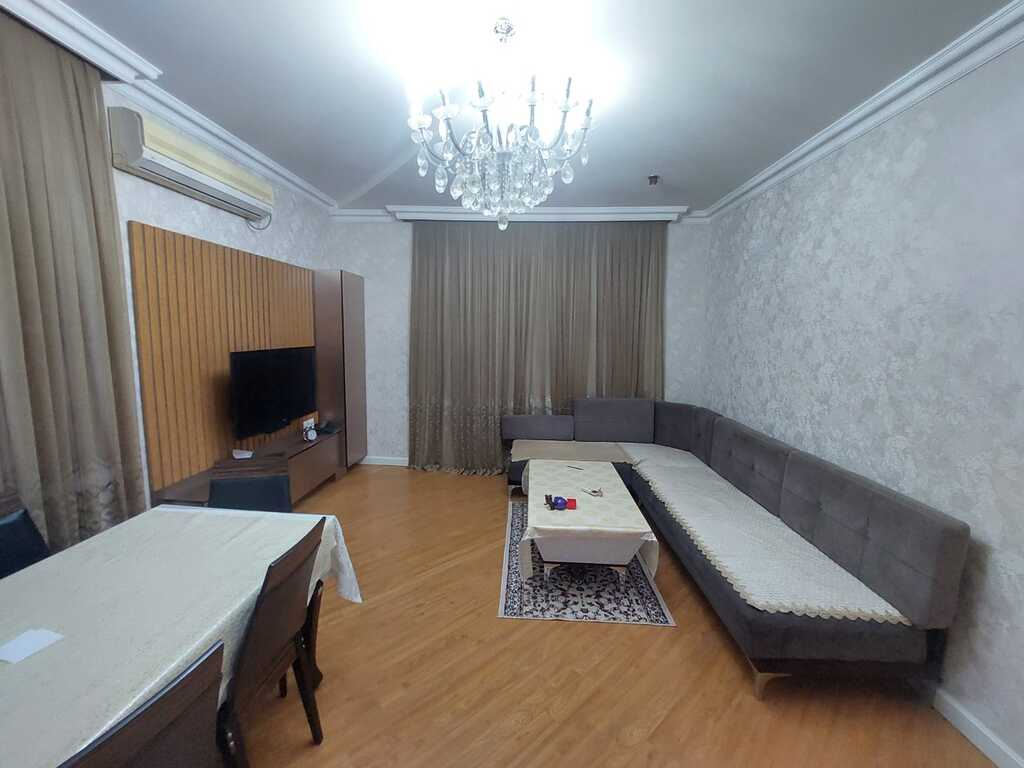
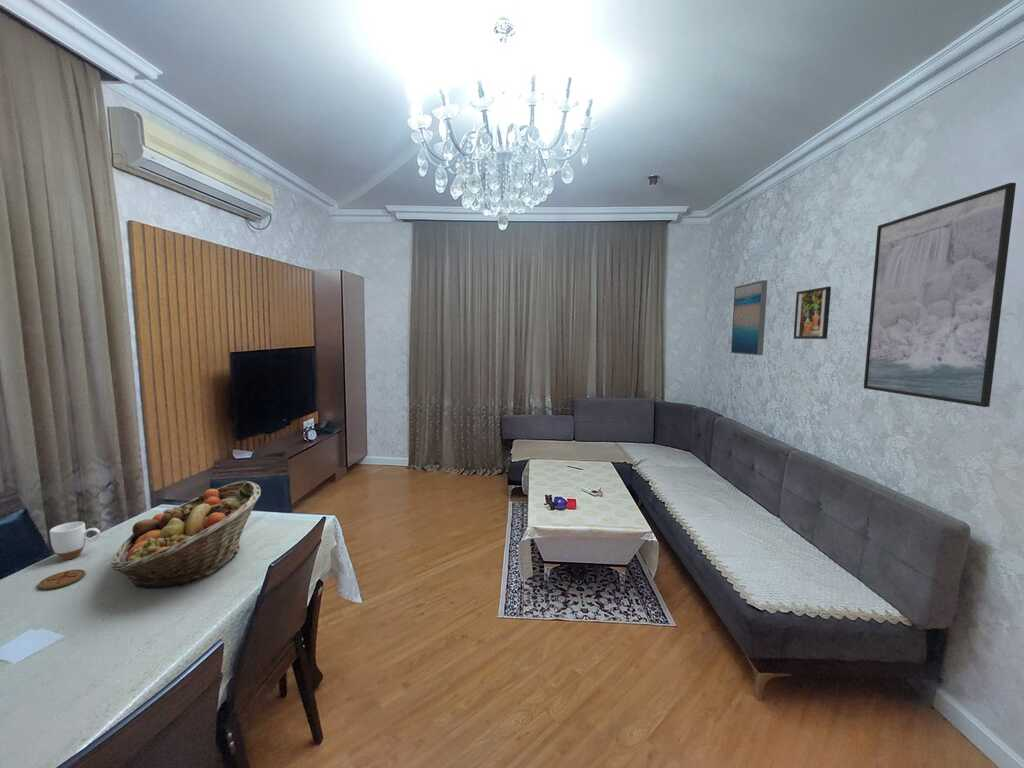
+ mug [49,521,101,561]
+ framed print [863,182,1017,408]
+ coaster [37,568,86,590]
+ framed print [793,286,832,340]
+ wall art [730,279,768,356]
+ fruit basket [110,480,262,590]
